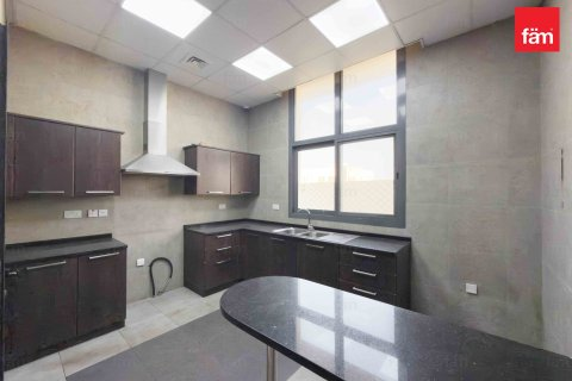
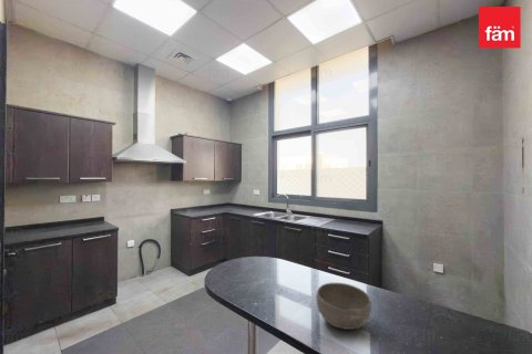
+ bowl [315,281,372,331]
